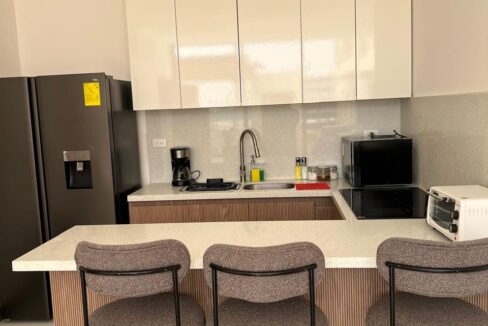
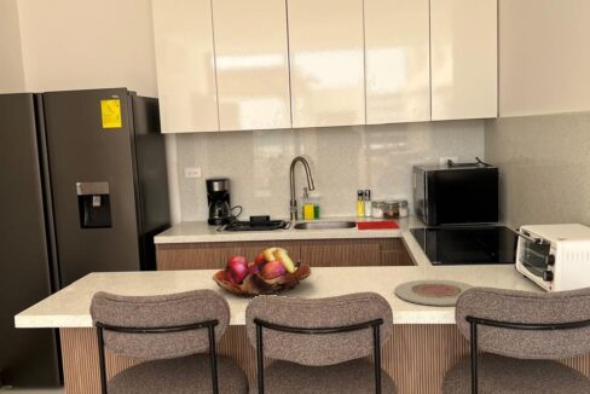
+ fruit basket [212,247,312,299]
+ plate [393,278,474,307]
